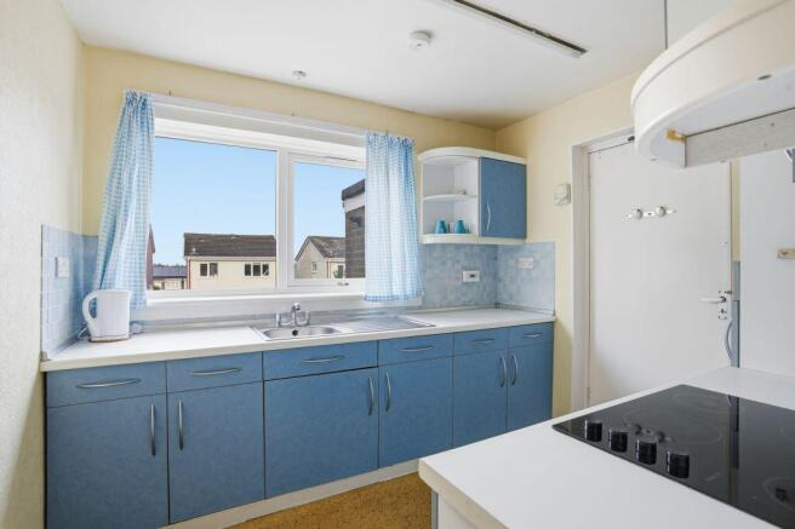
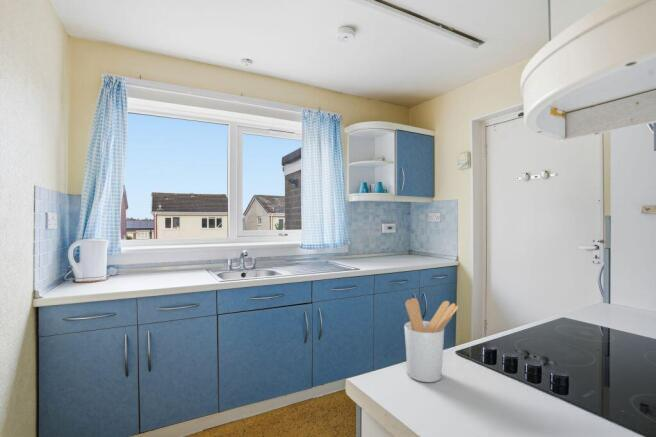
+ utensil holder [403,297,460,383]
